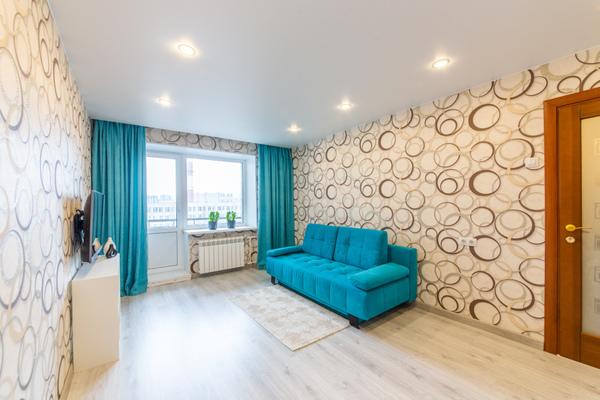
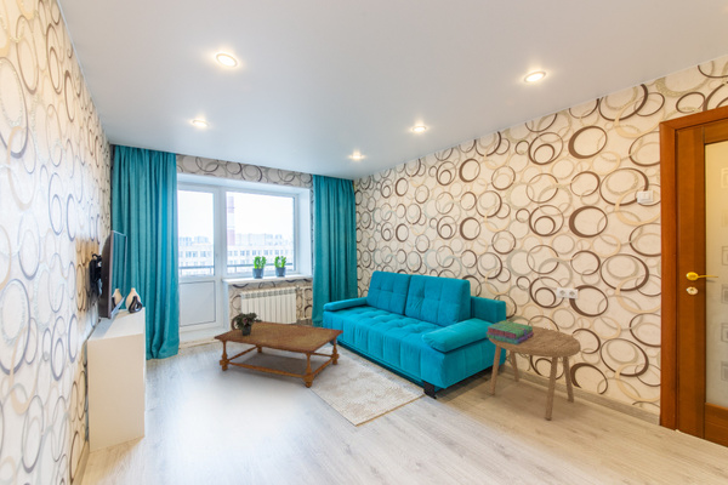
+ side table [488,325,582,421]
+ potted plant [229,310,263,336]
+ coffee table [212,320,345,388]
+ stack of books [485,319,534,344]
